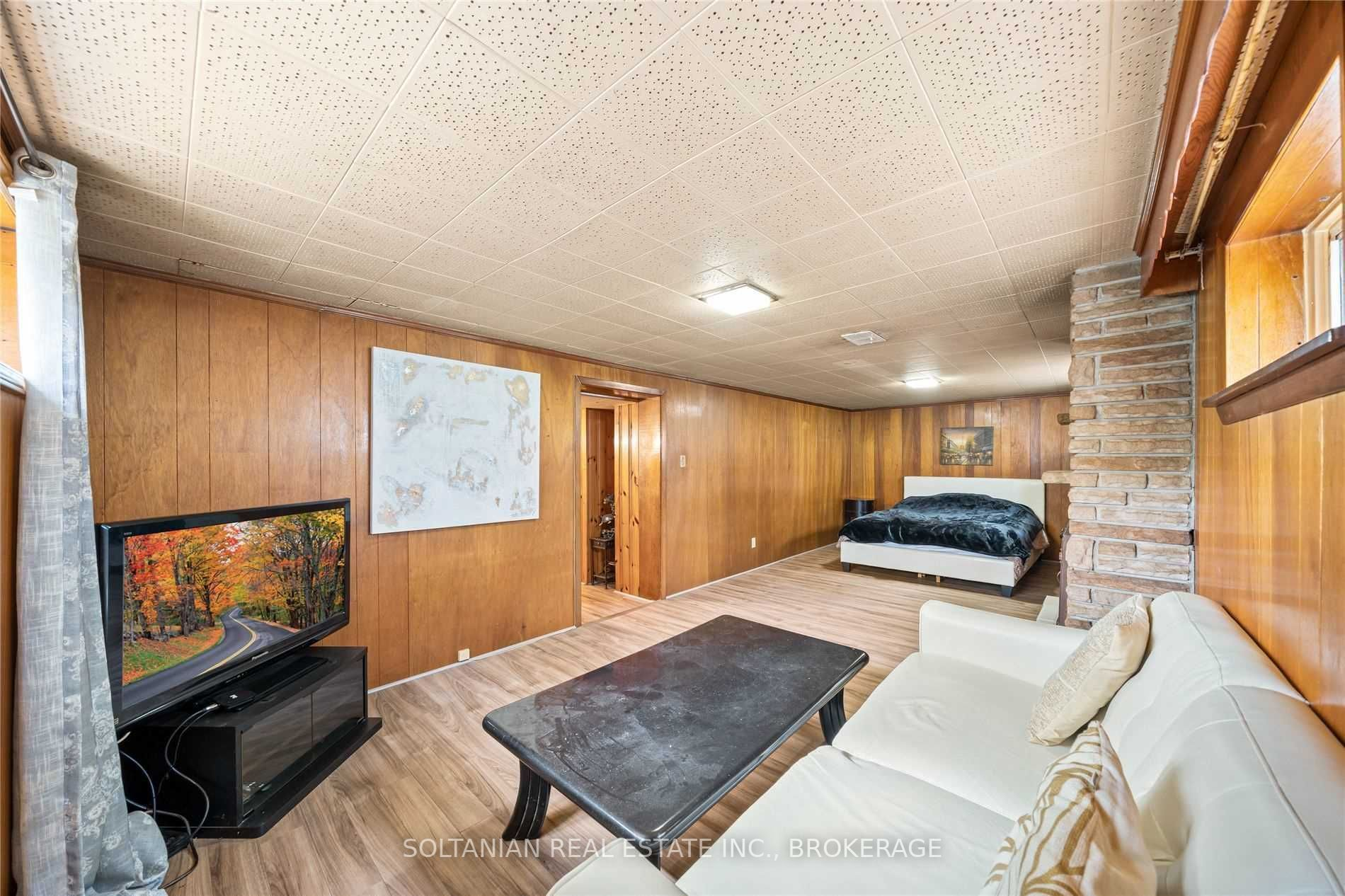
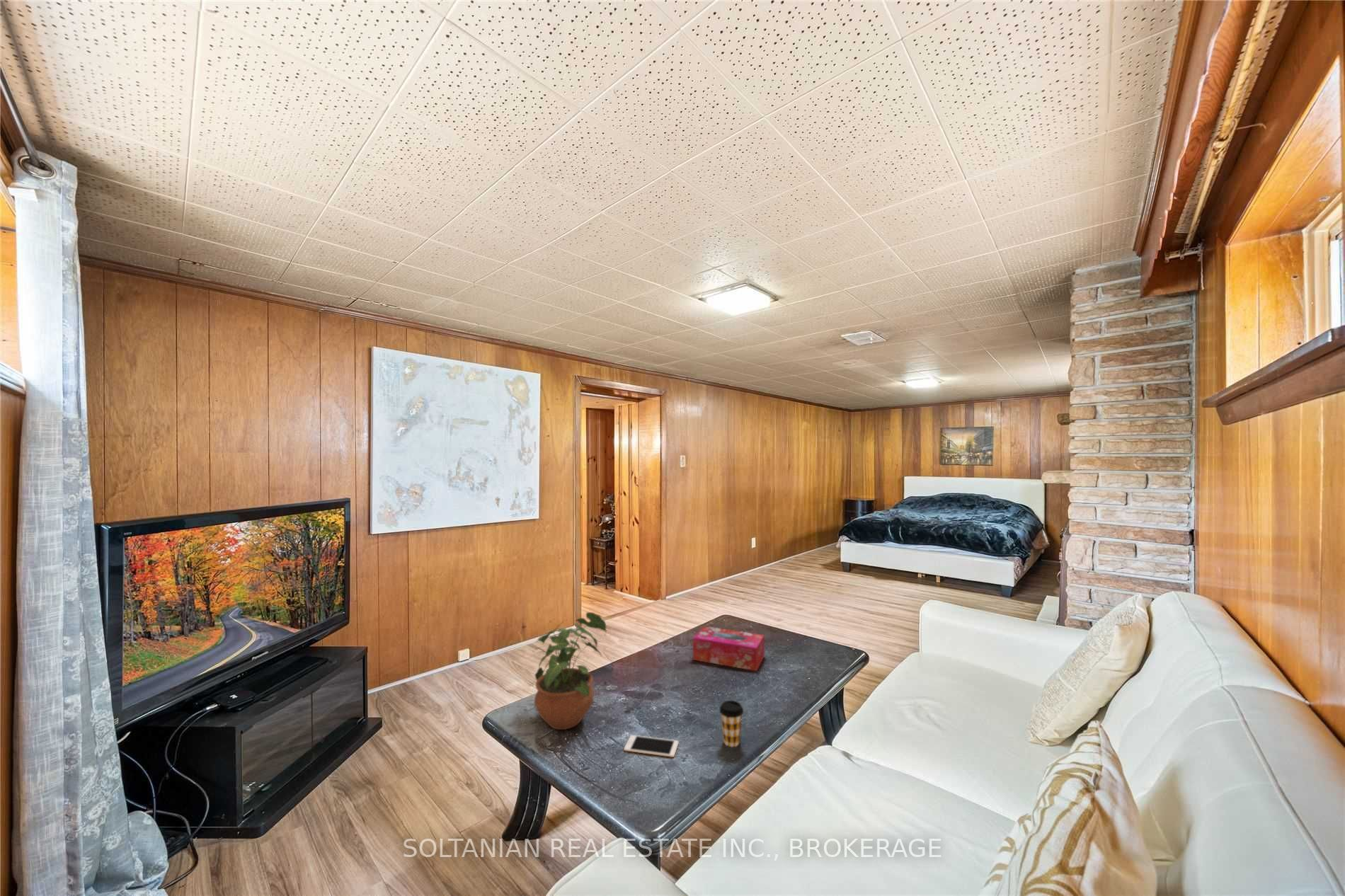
+ cell phone [623,734,680,758]
+ potted plant [534,611,607,730]
+ coffee cup [719,700,745,747]
+ tissue box [692,626,765,672]
